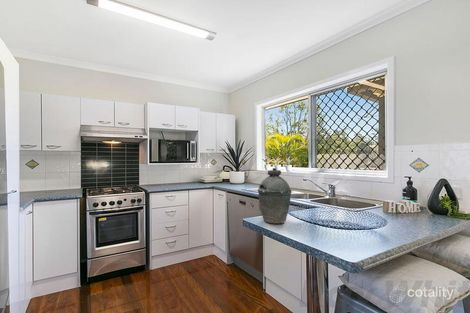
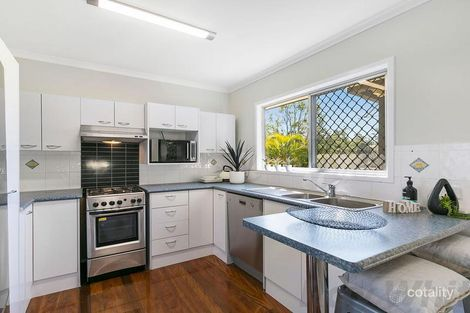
- kettle [257,167,292,225]
